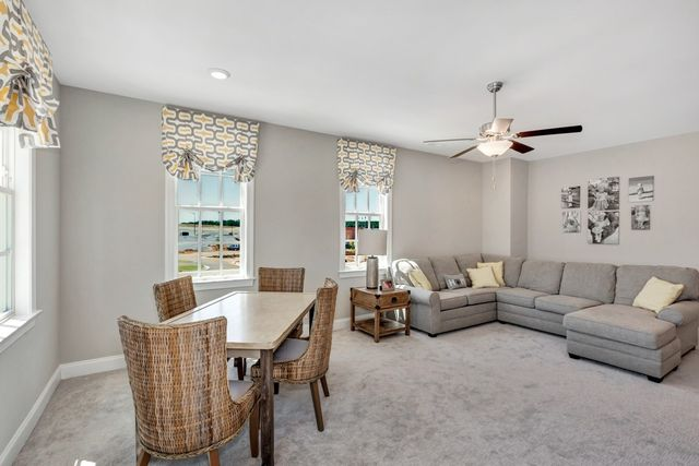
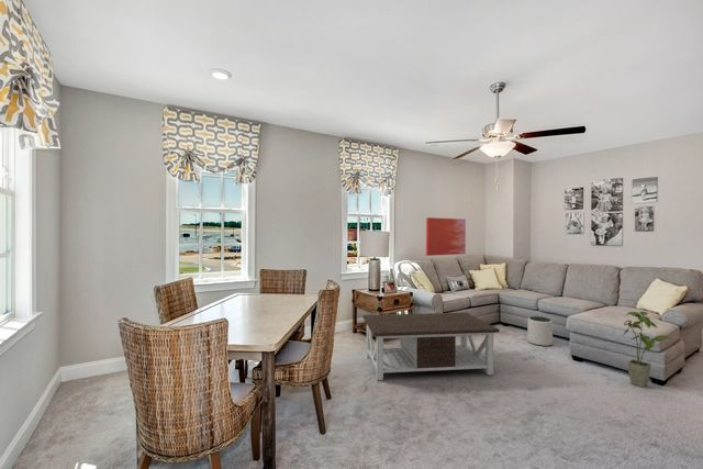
+ wall art [425,216,467,257]
+ house plant [622,311,676,388]
+ coffee table [361,312,501,381]
+ plant pot [526,315,554,347]
